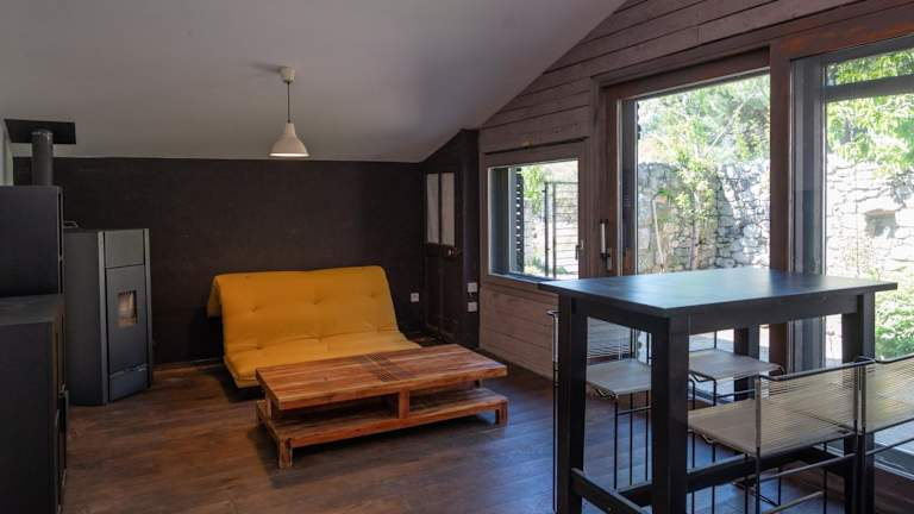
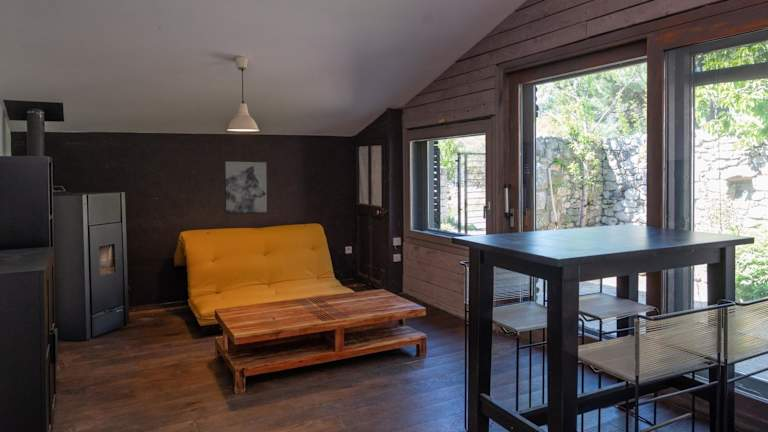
+ wall art [223,159,269,215]
